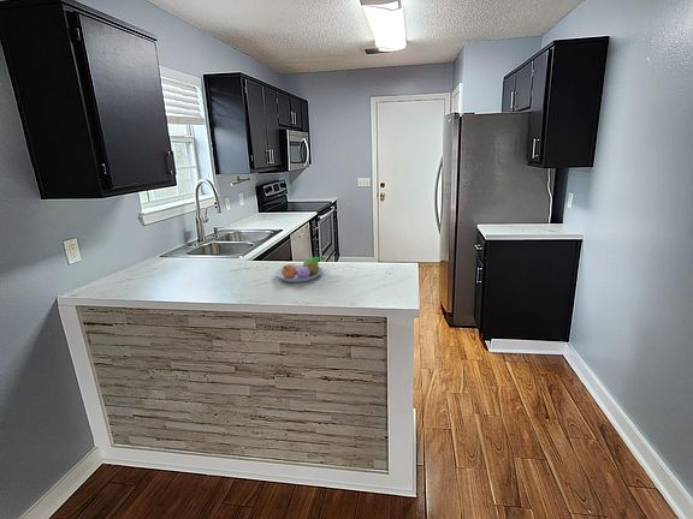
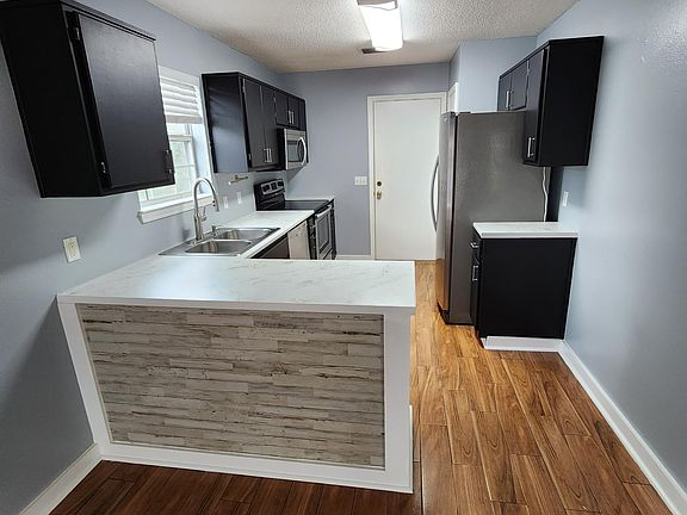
- fruit bowl [274,256,326,284]
